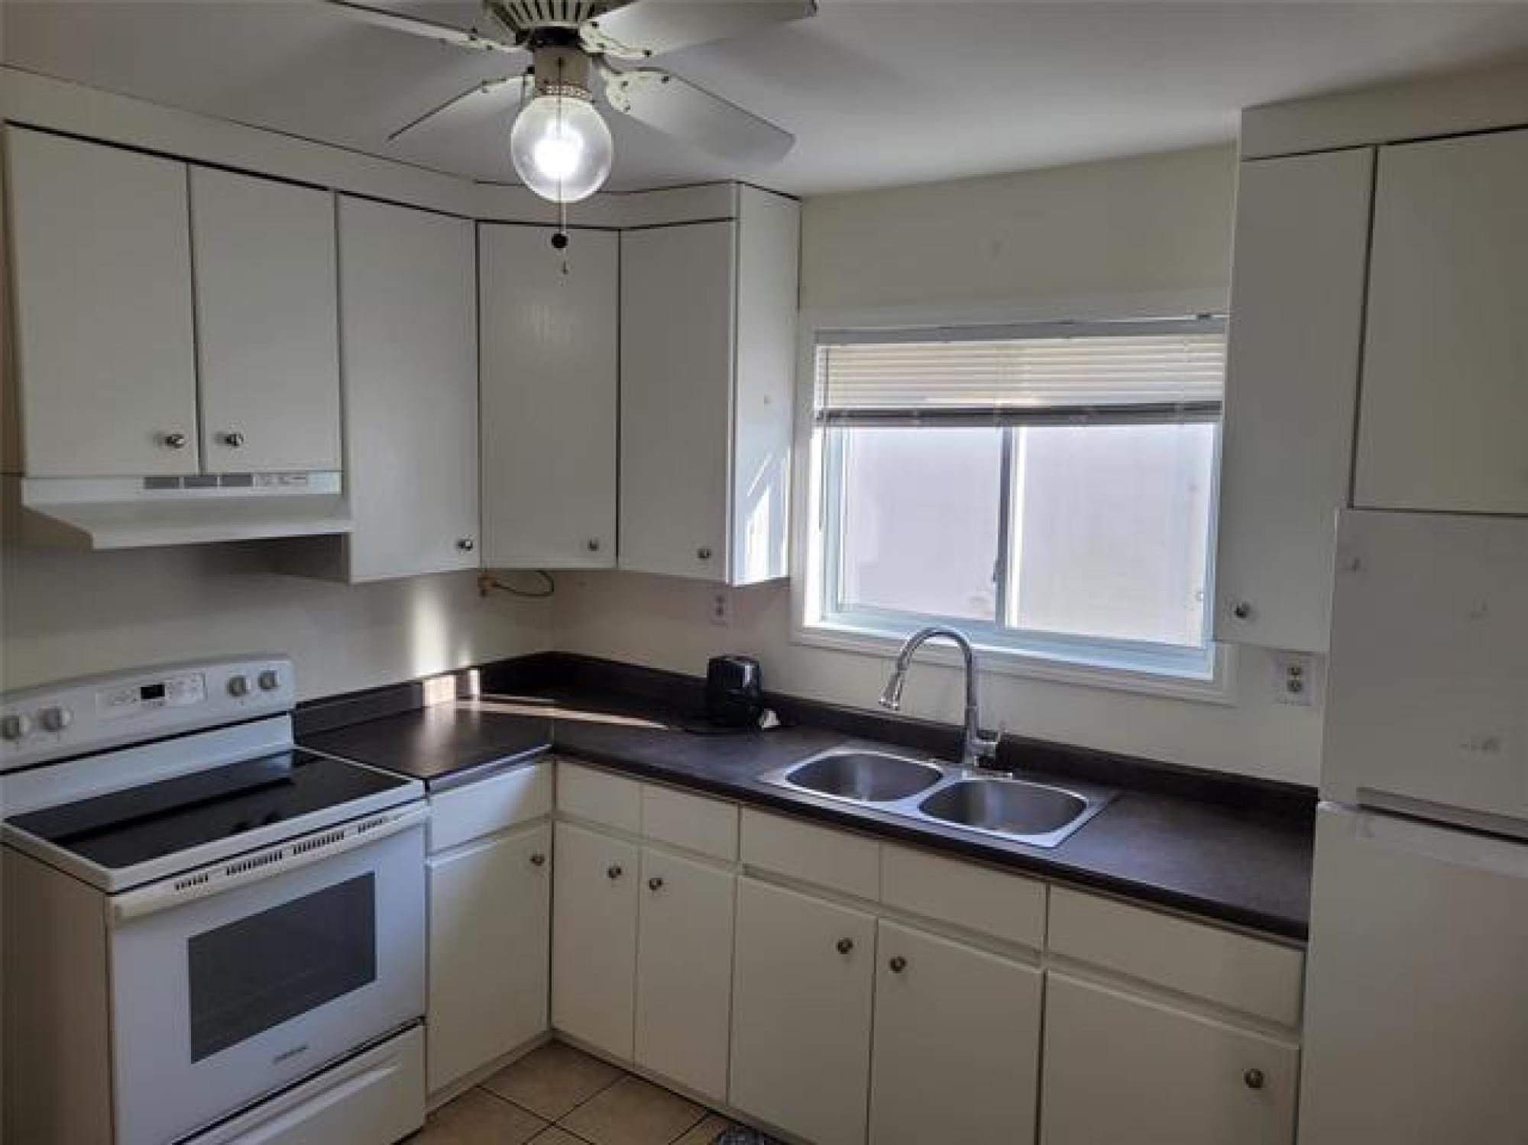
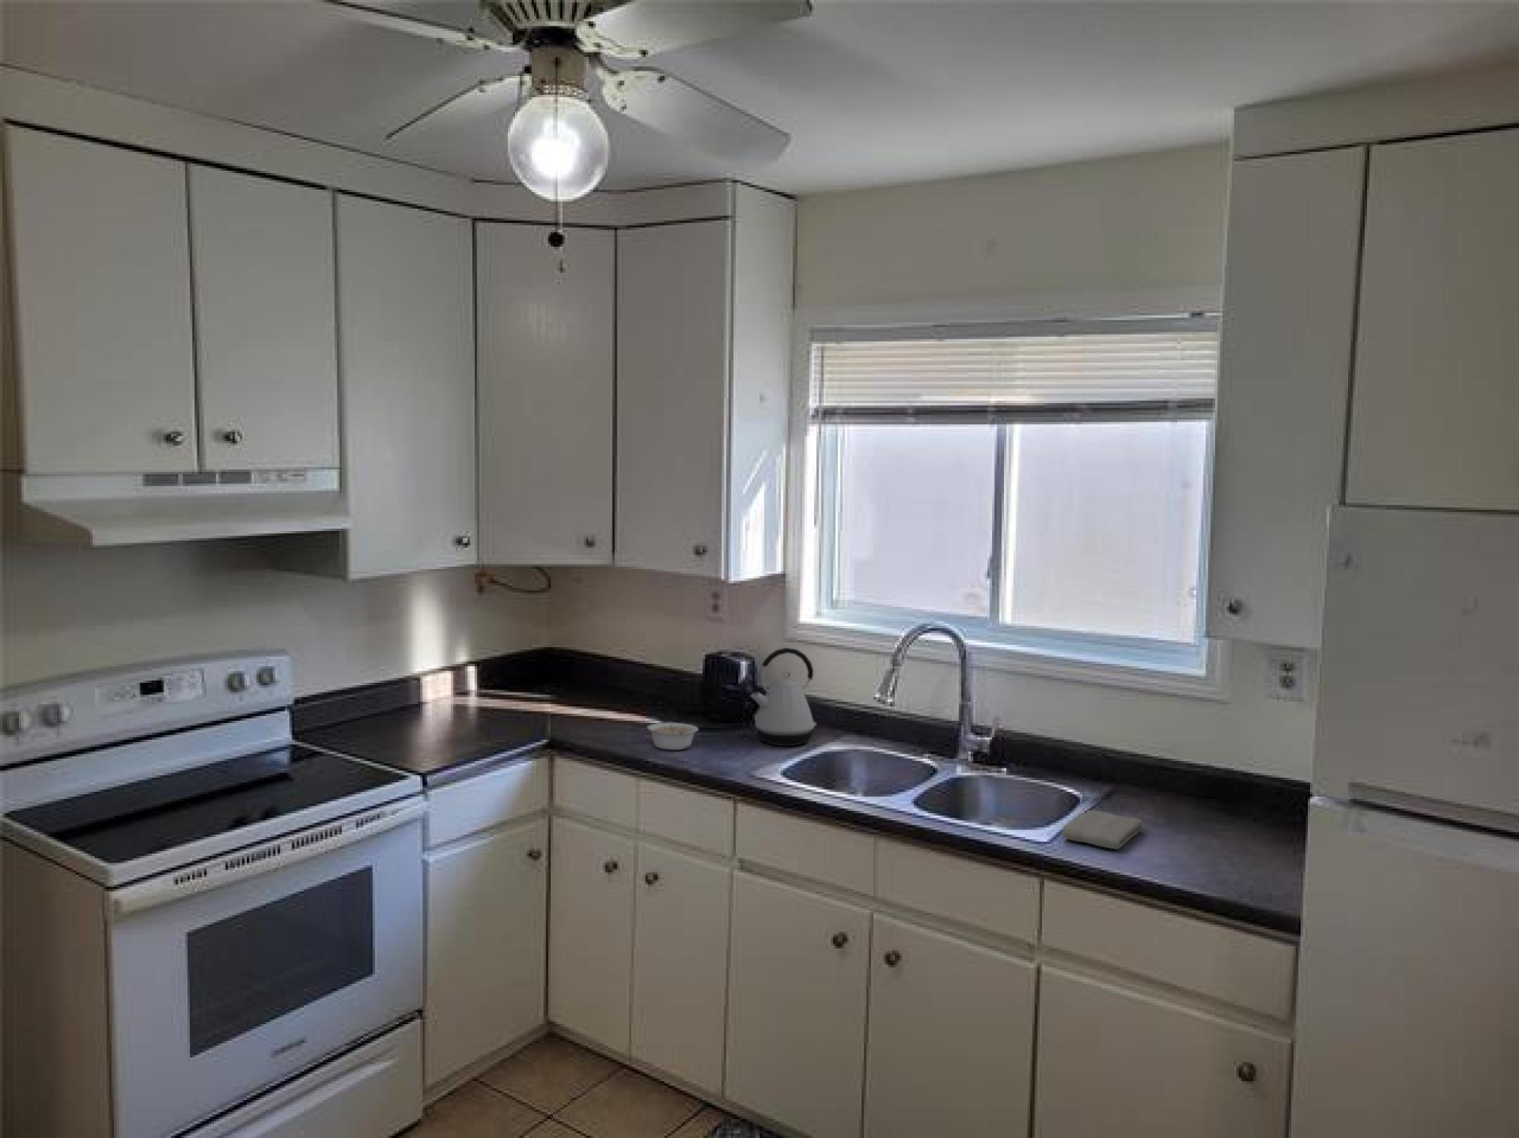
+ washcloth [1061,809,1143,850]
+ legume [646,722,700,751]
+ kettle [750,647,817,747]
